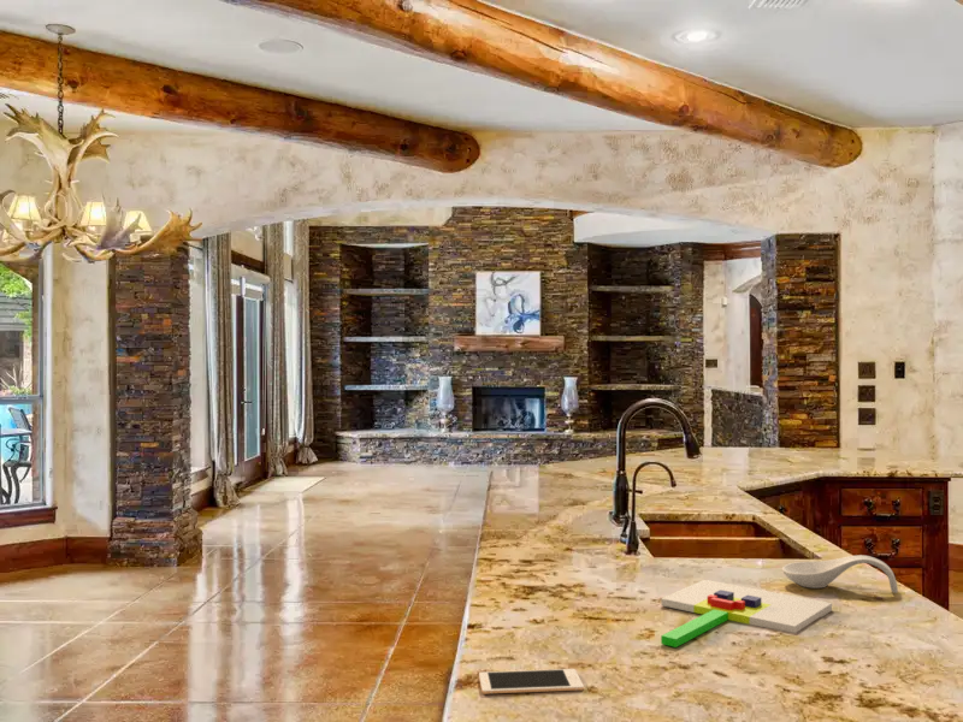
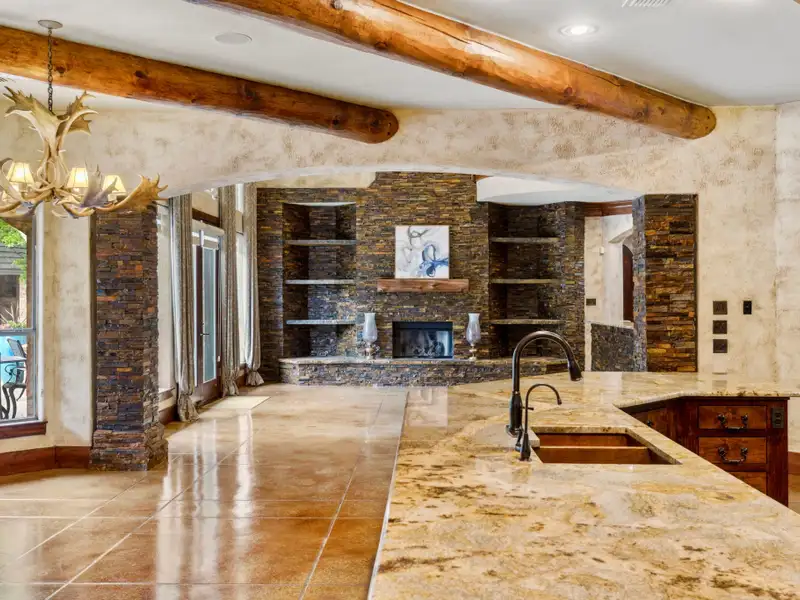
- chopping board [660,579,833,649]
- spoon rest [781,554,899,594]
- cell phone [478,668,585,696]
